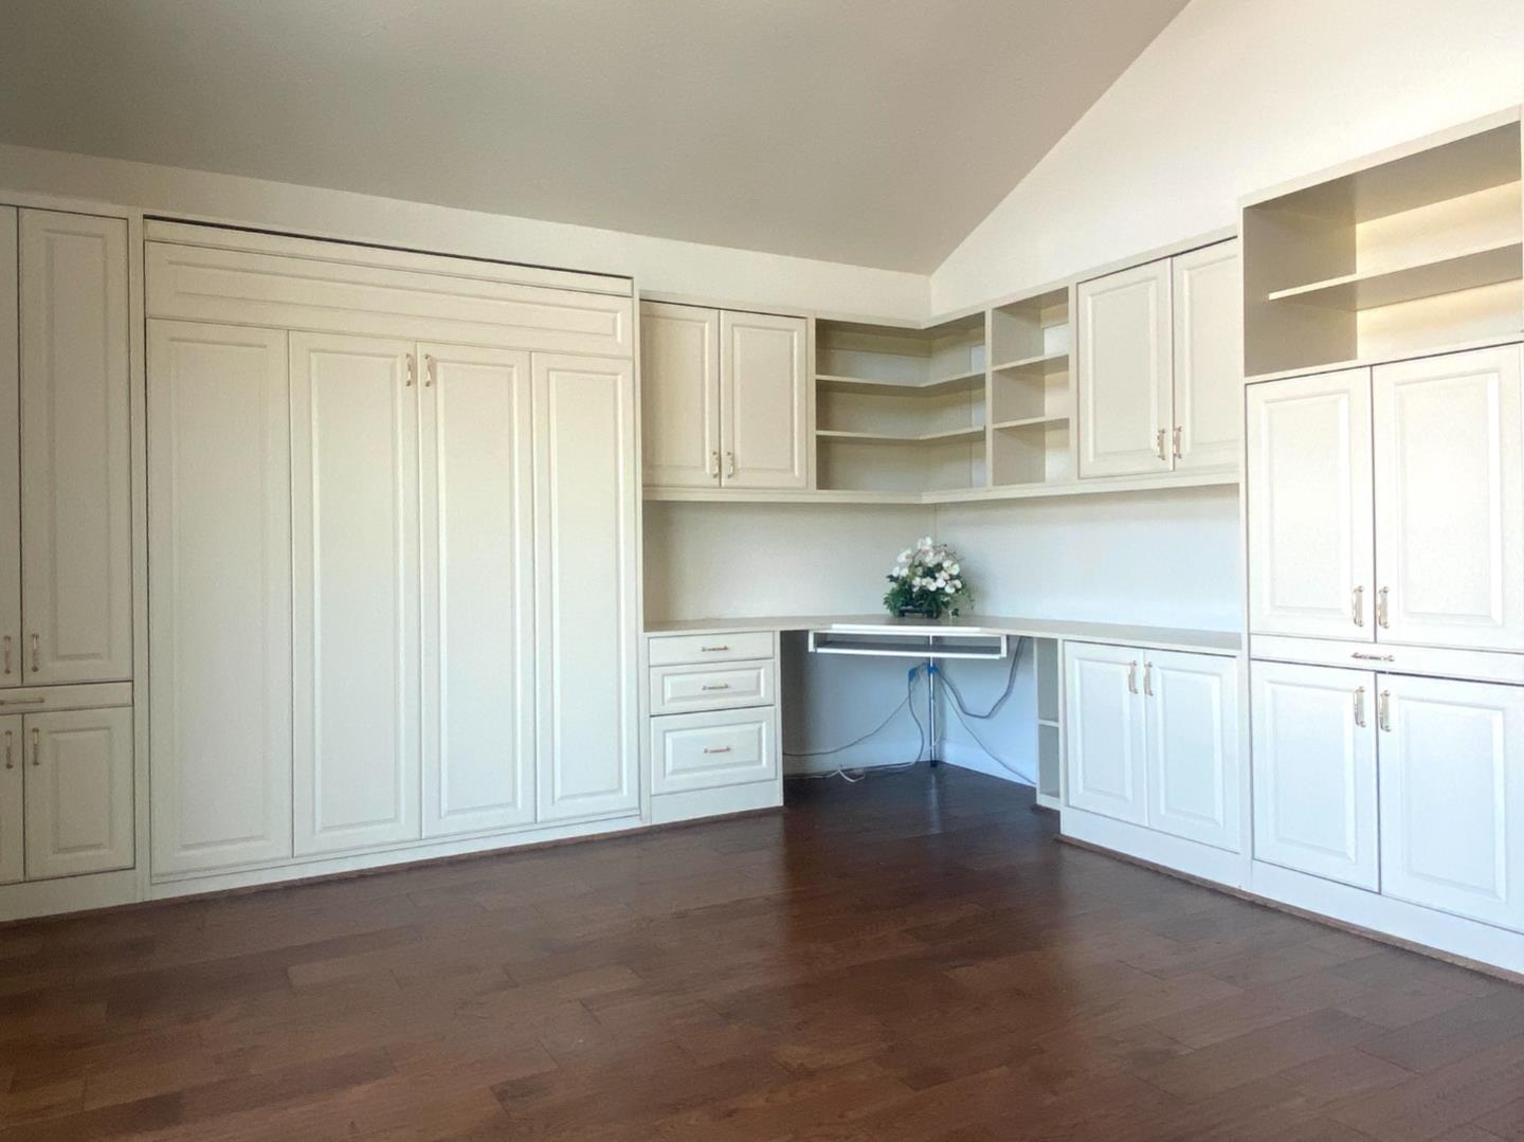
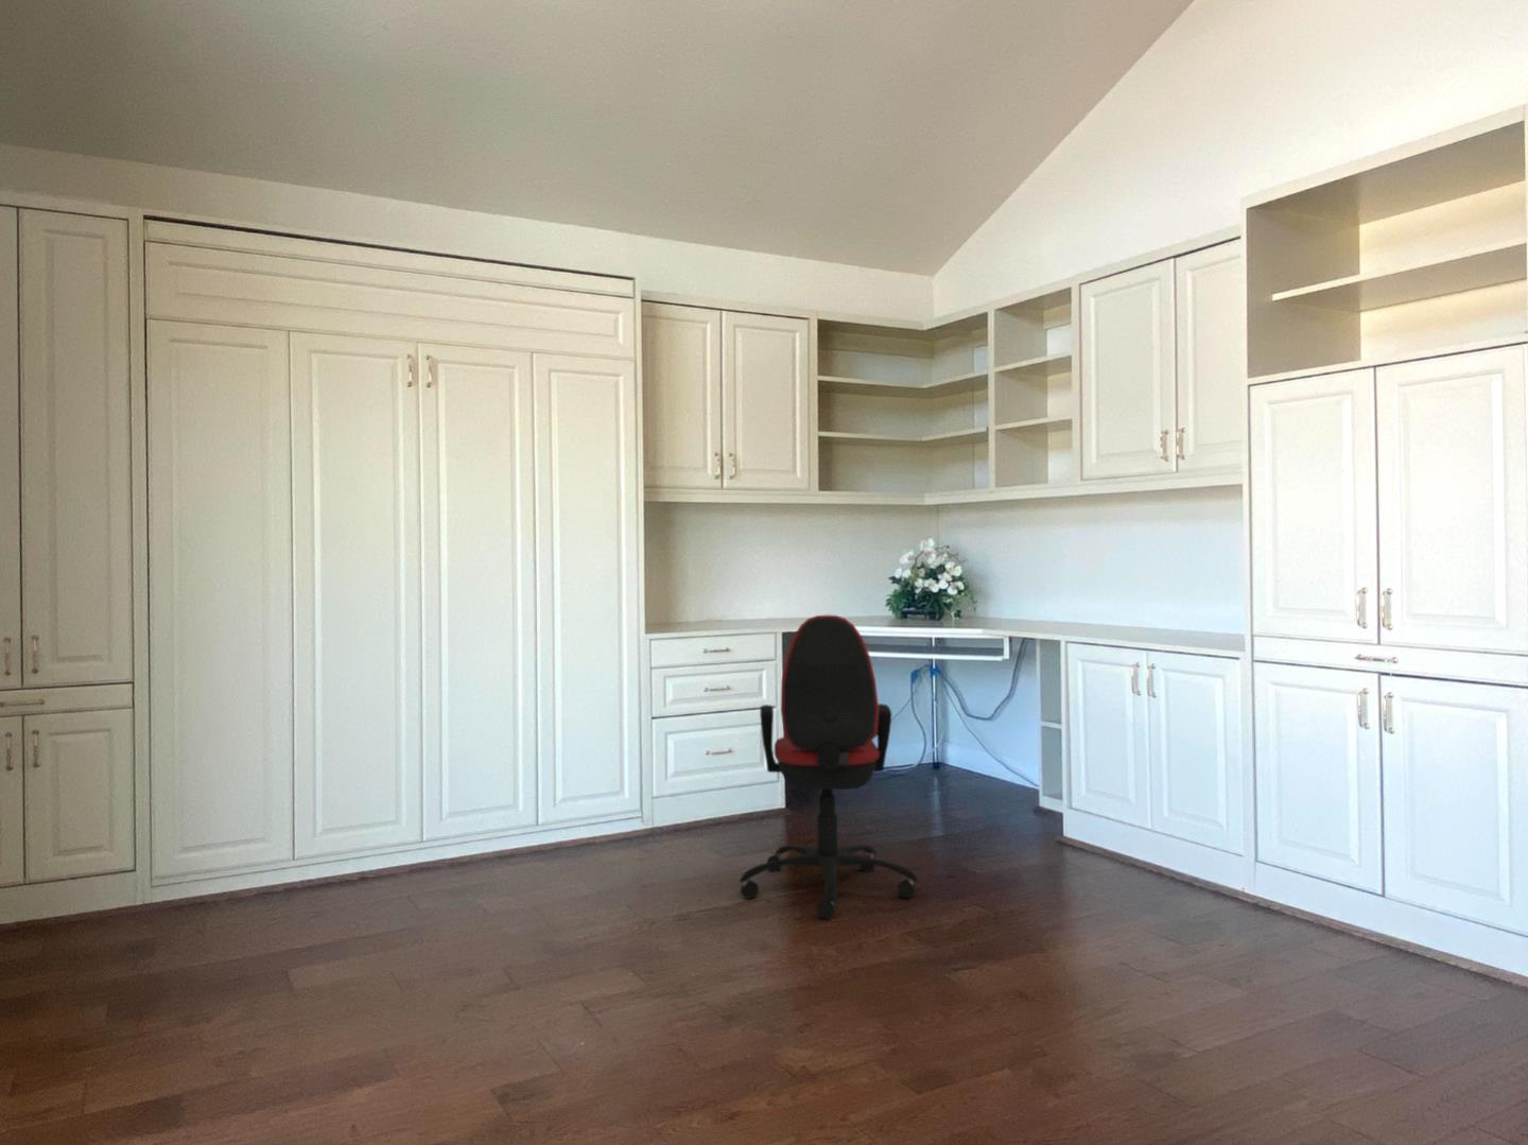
+ office chair [738,615,918,919]
